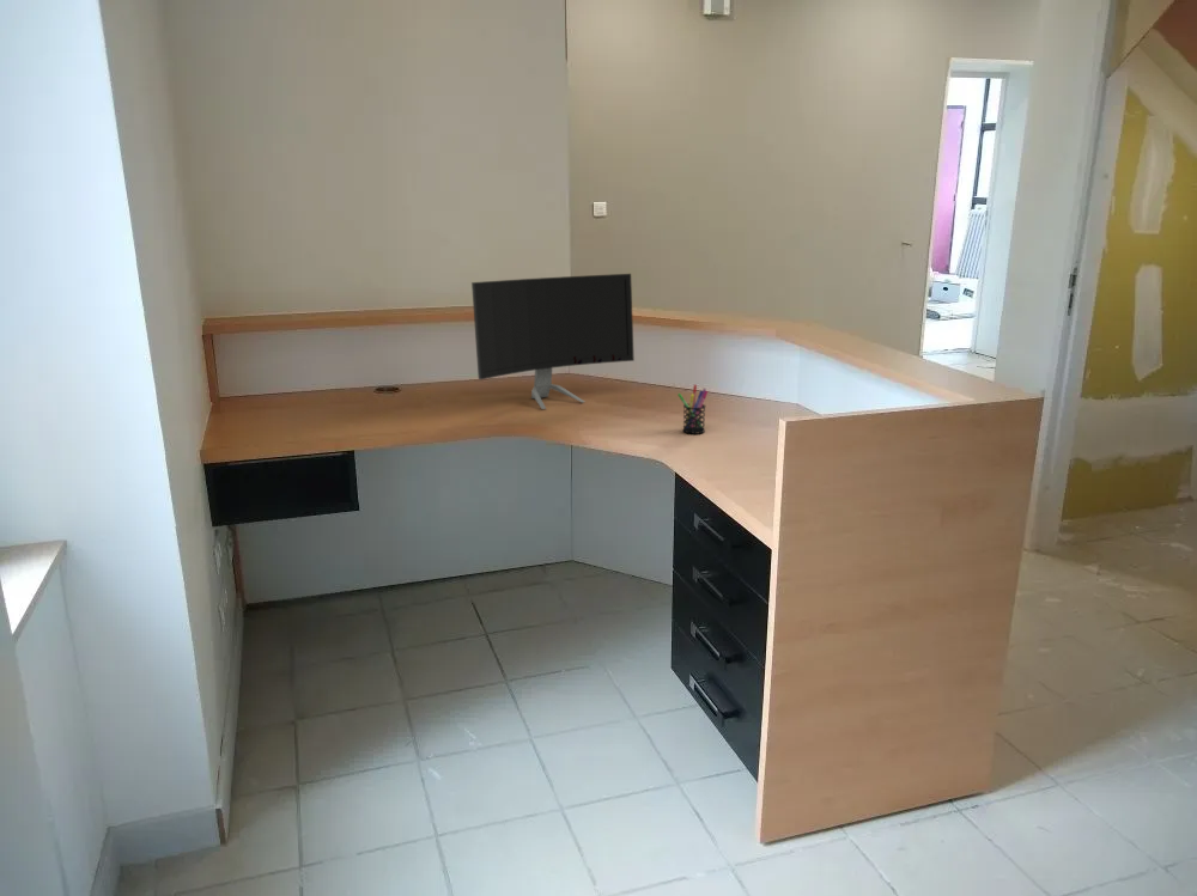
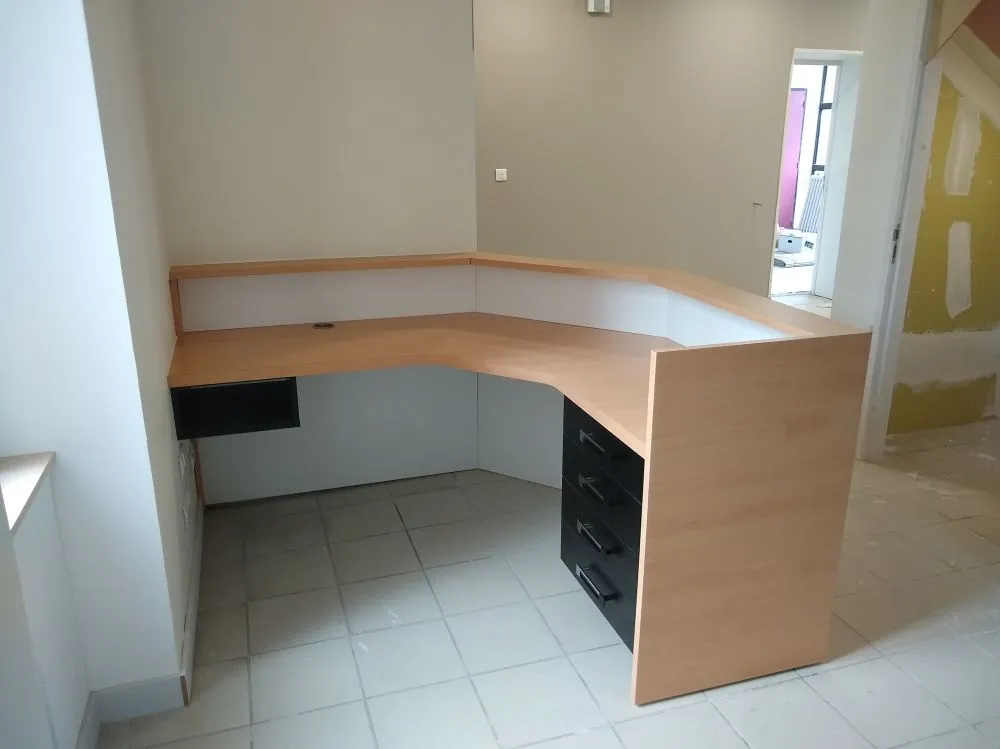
- pen holder [676,384,709,435]
- monitor [470,273,636,410]
